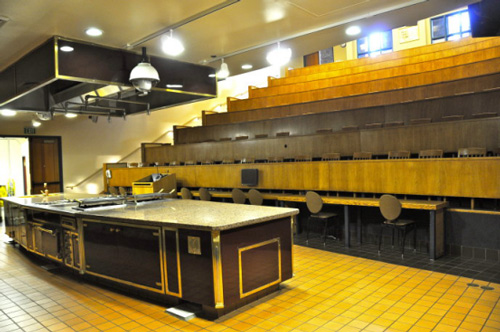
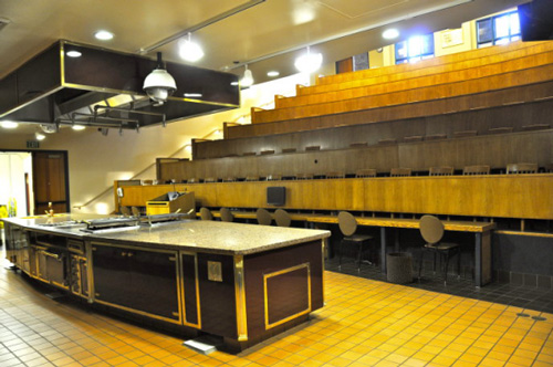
+ waste bin [385,251,414,284]
